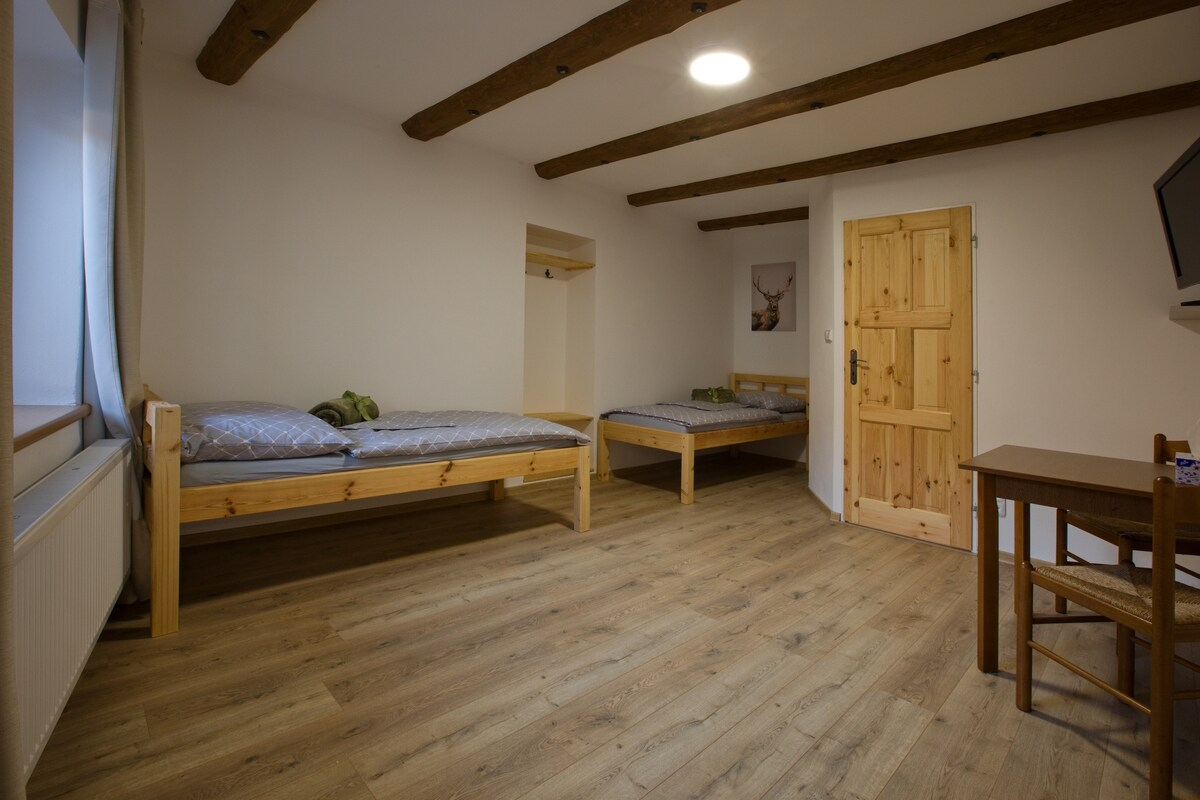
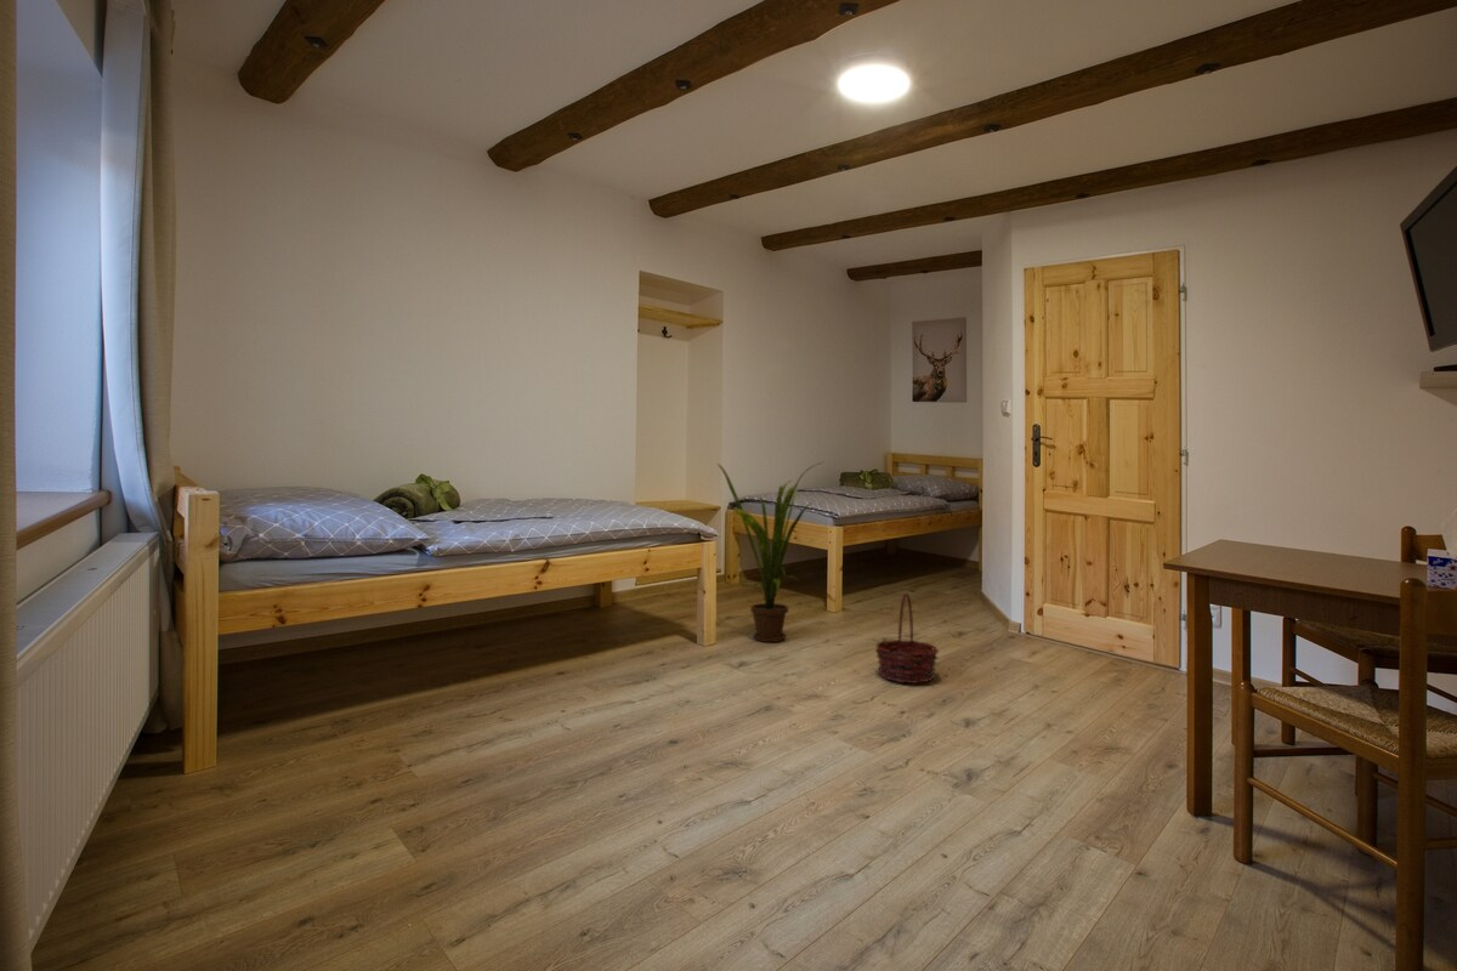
+ basket [874,592,940,685]
+ house plant [716,461,823,643]
